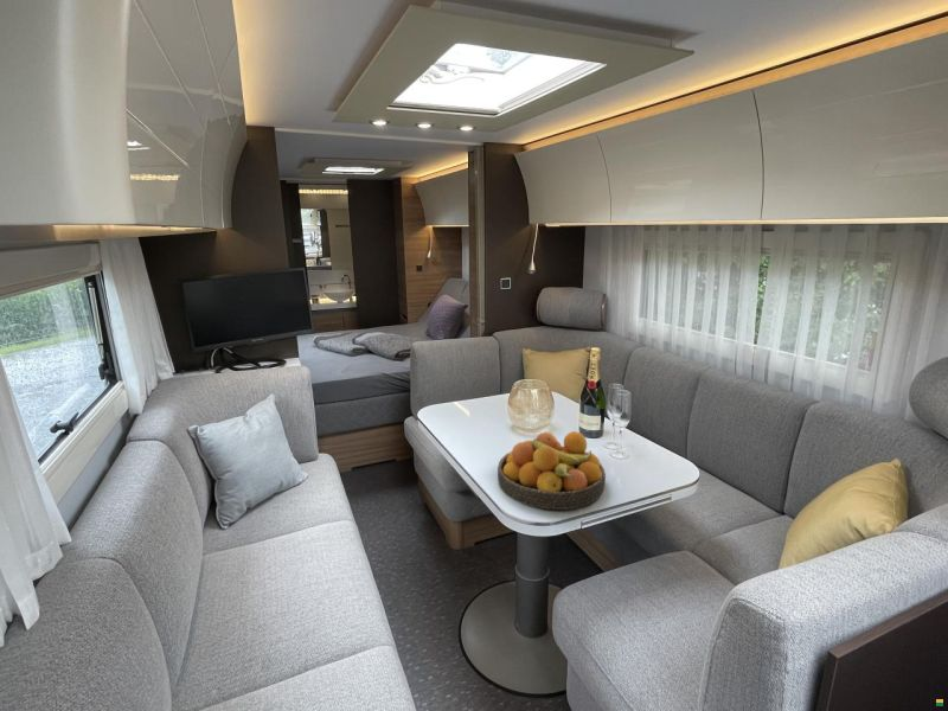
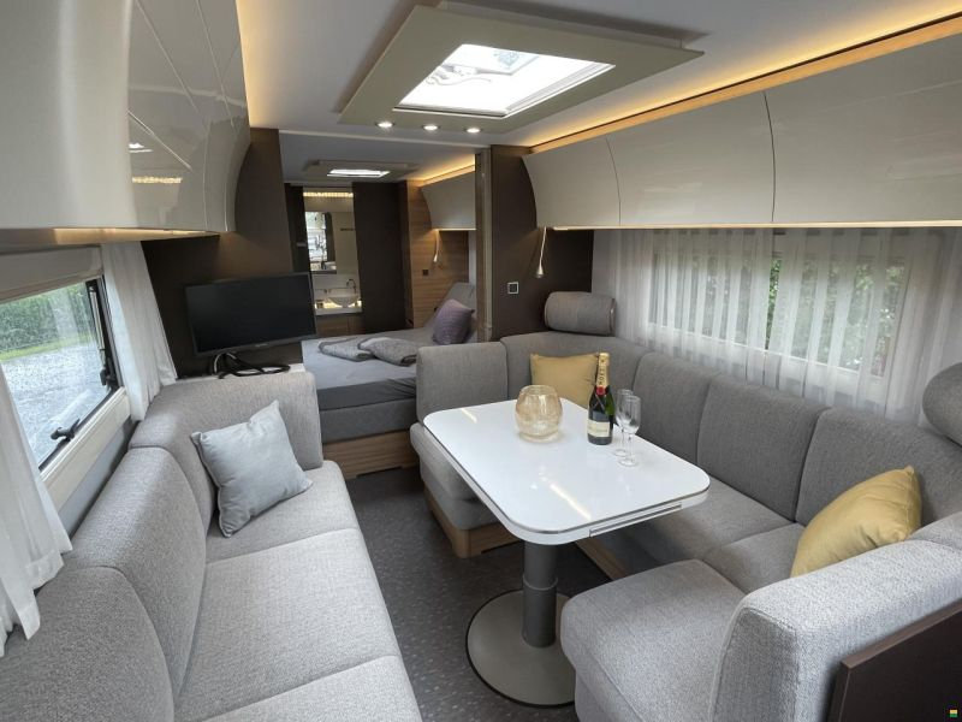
- fruit bowl [497,430,607,511]
